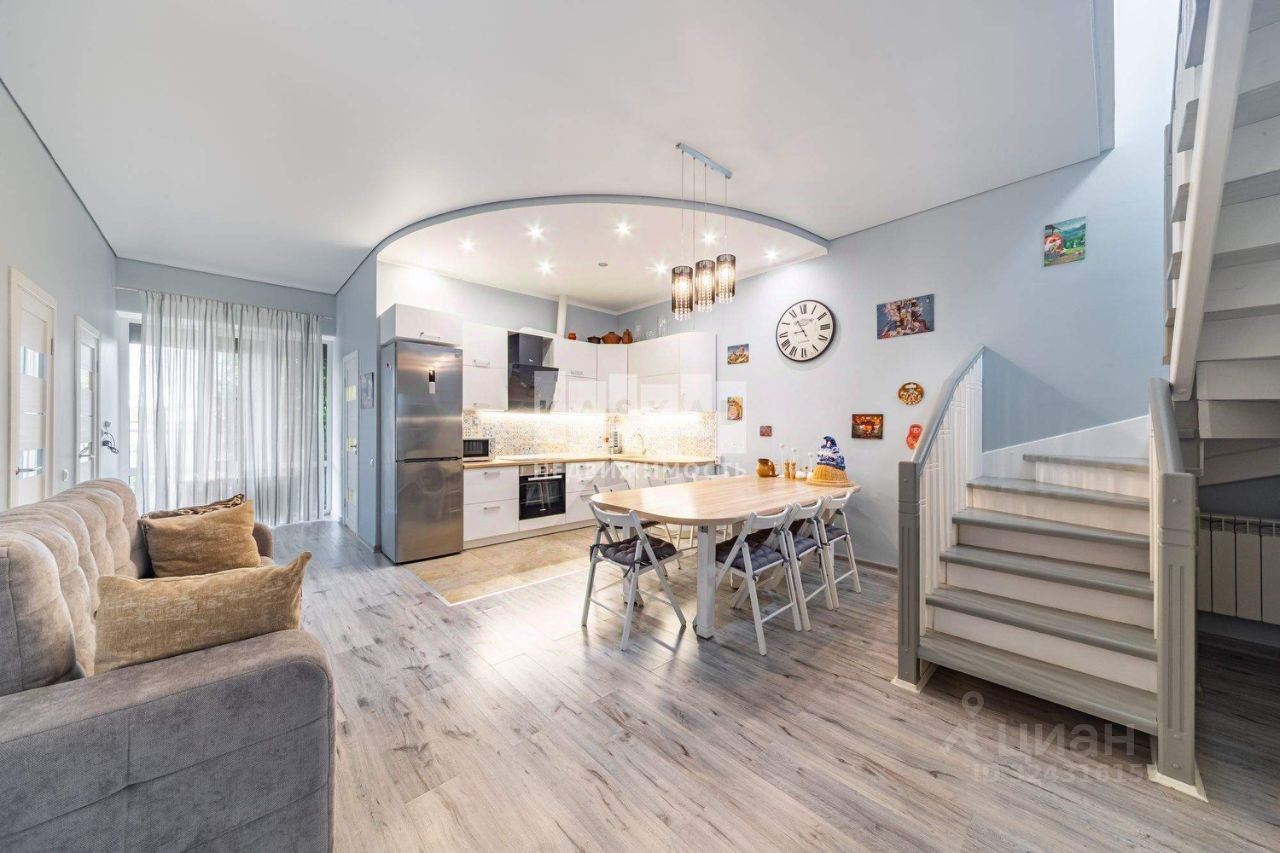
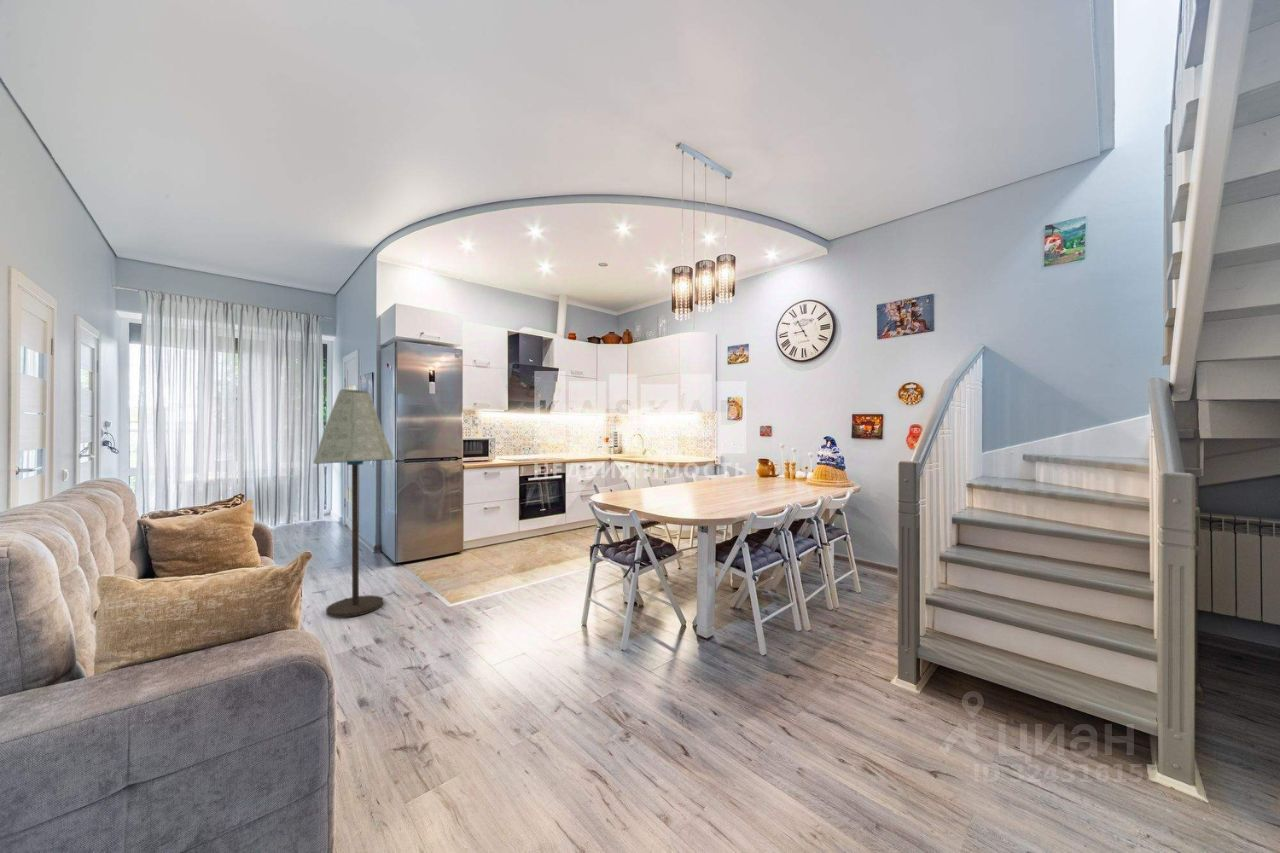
+ floor lamp [312,388,395,619]
